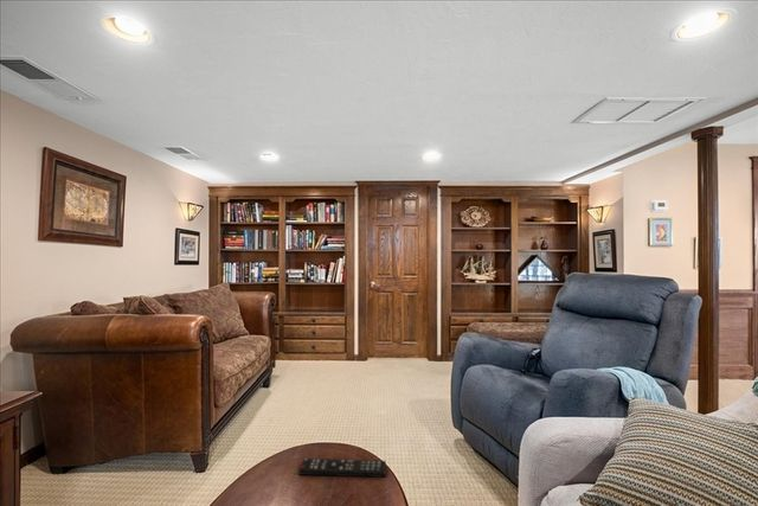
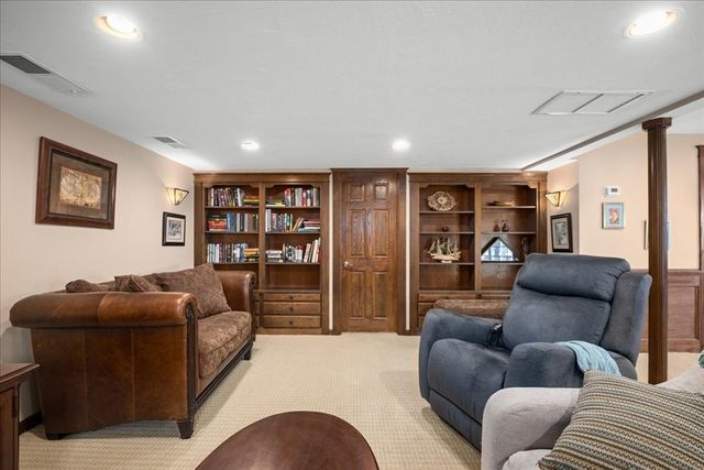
- remote control [297,457,387,479]
